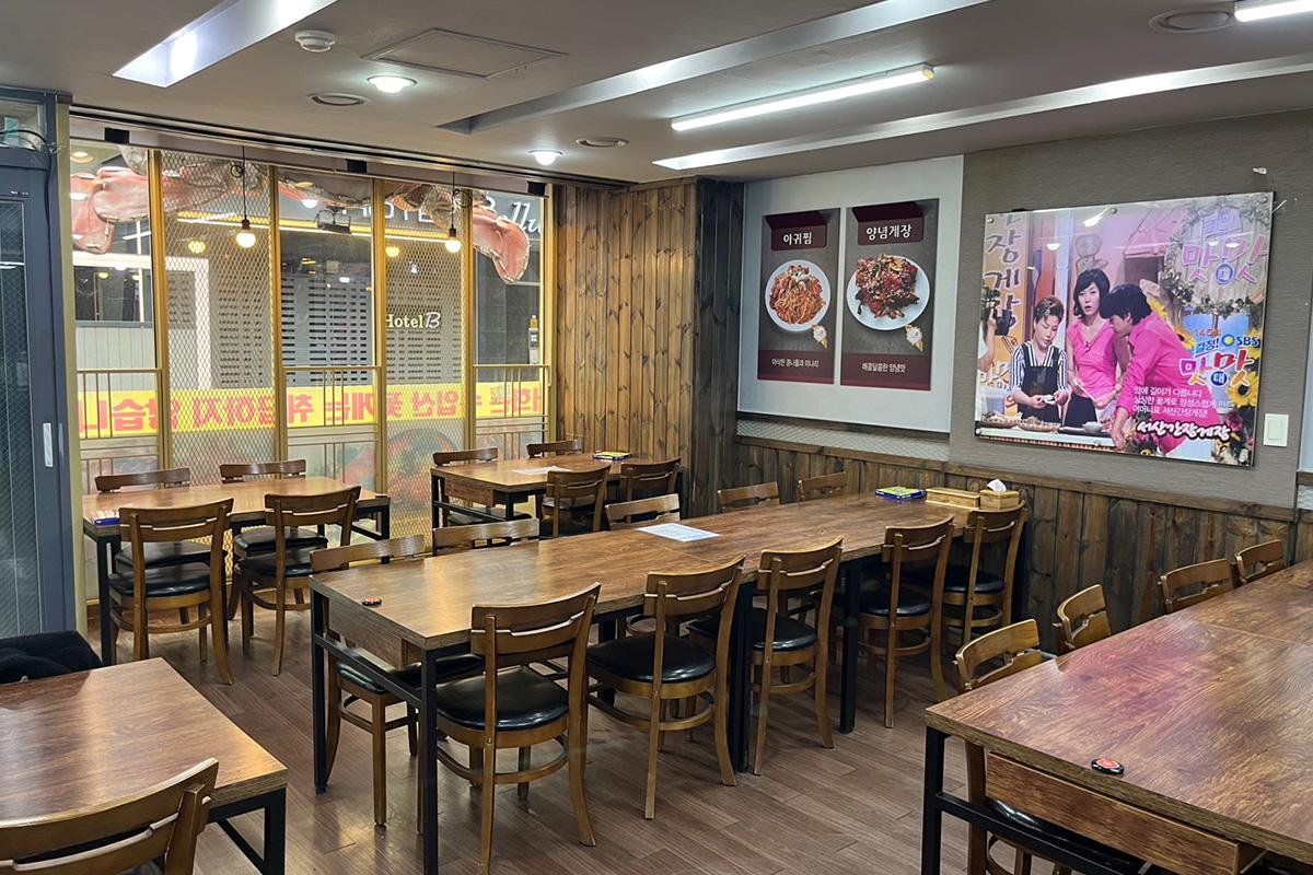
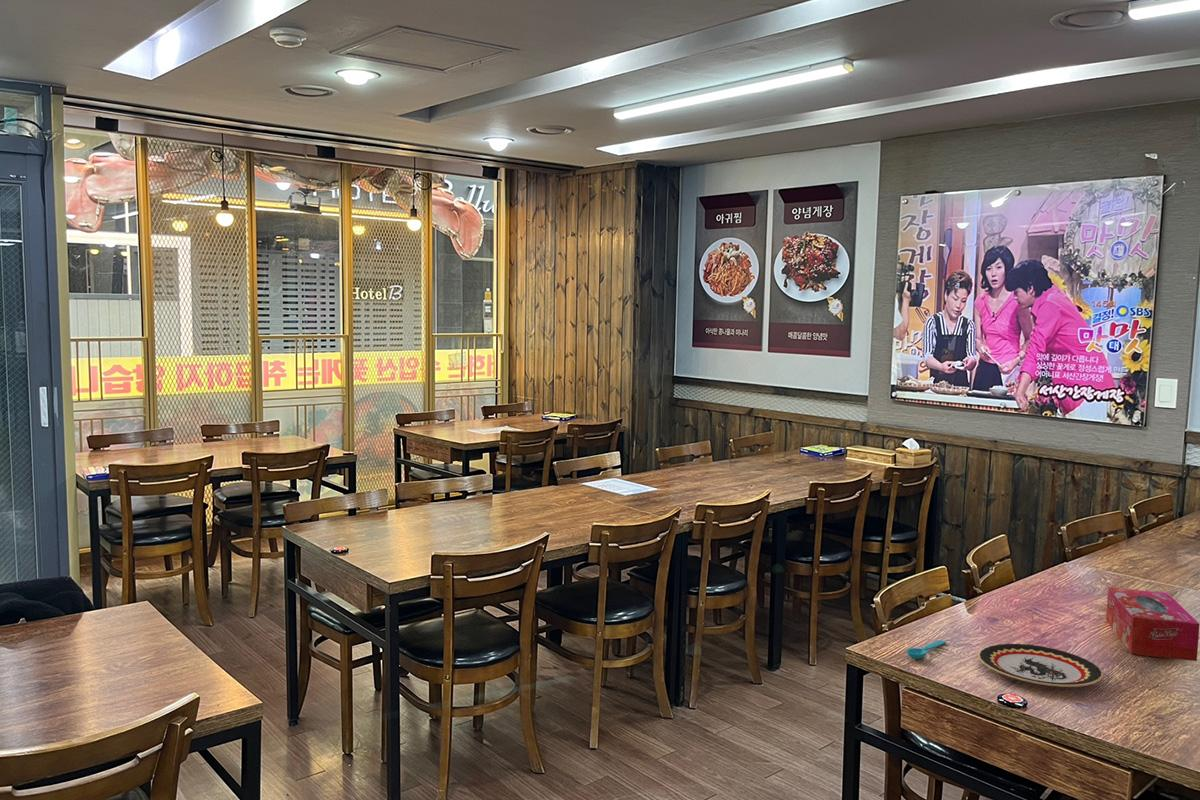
+ tissue box [1105,586,1200,662]
+ spoon [906,639,947,660]
+ plate [977,643,1104,688]
